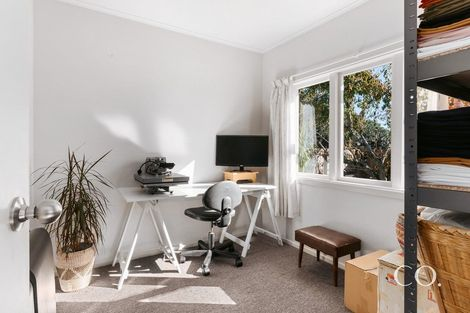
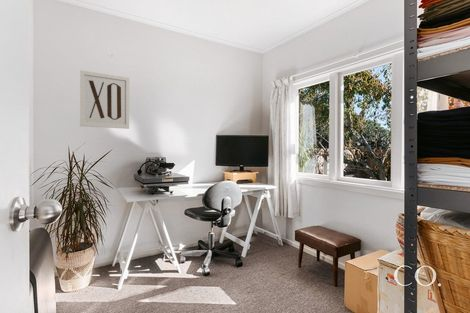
+ wall art [79,69,130,130]
